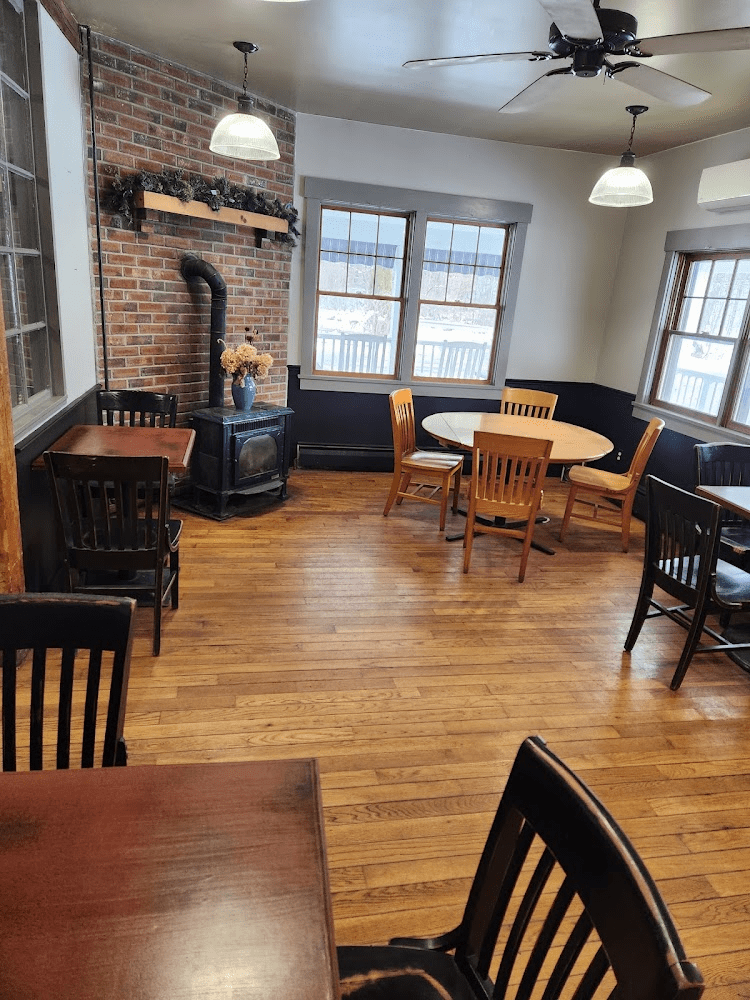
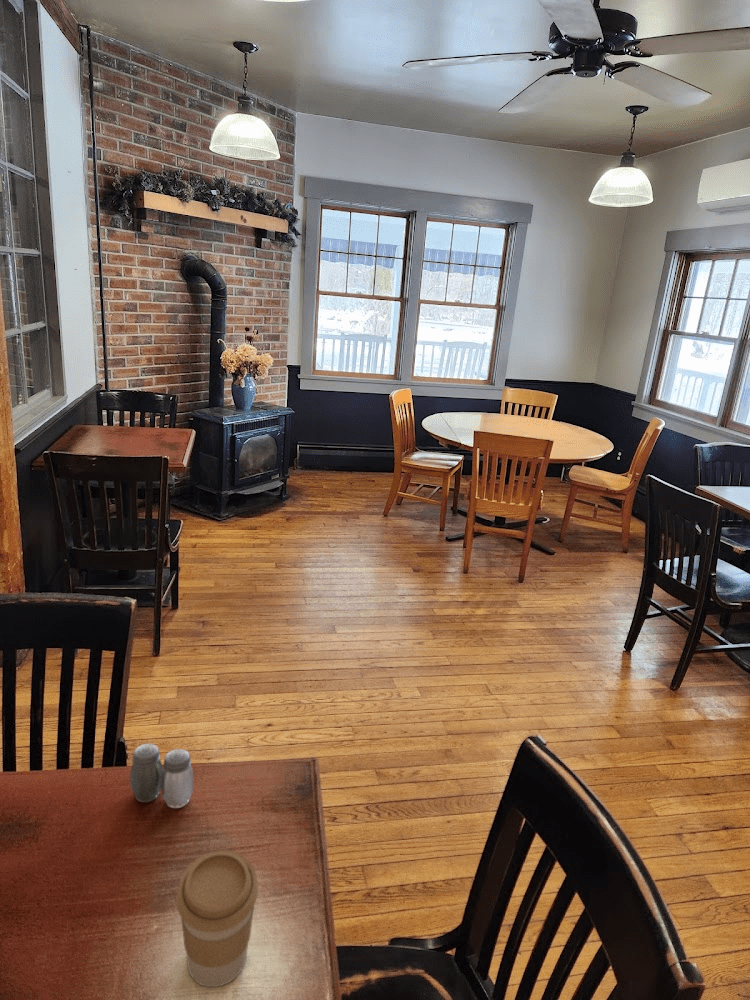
+ coffee cup [175,849,260,988]
+ salt and pepper shaker [129,742,194,809]
